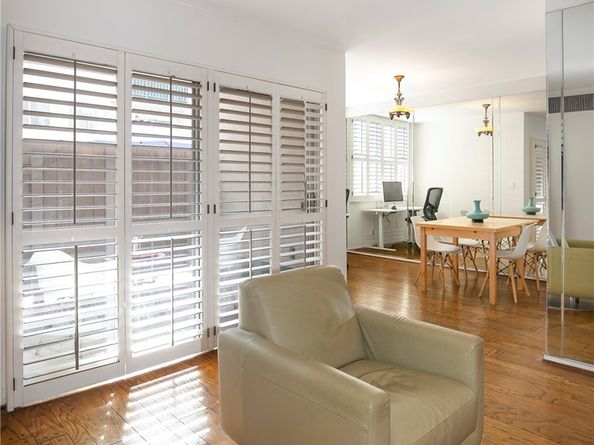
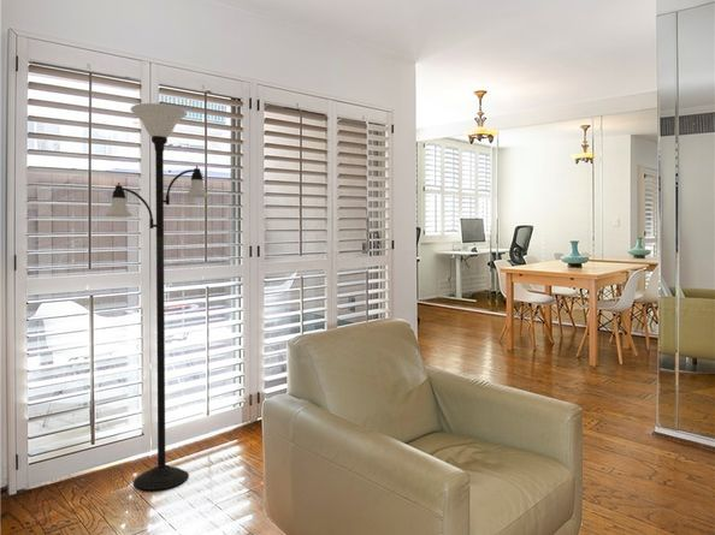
+ floor lamp [104,102,209,491]
